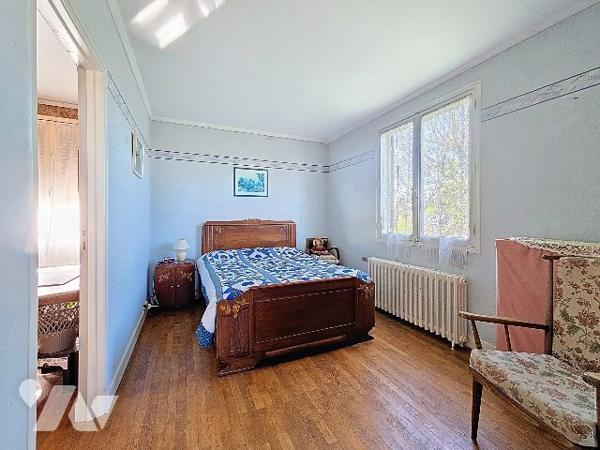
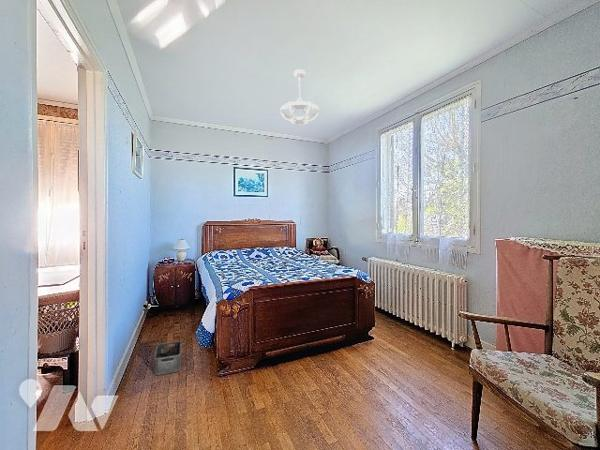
+ ceiling light fixture [279,68,320,126]
+ storage bin [153,340,182,376]
